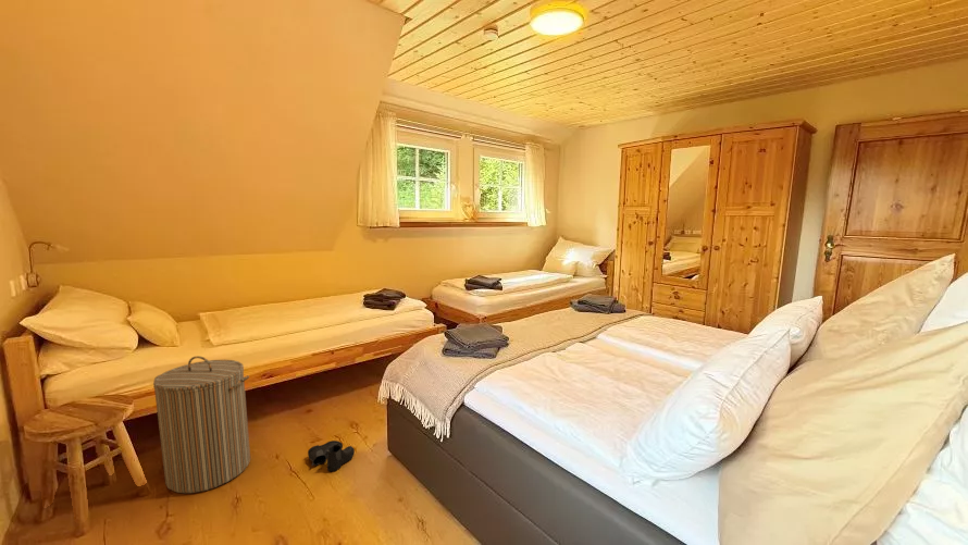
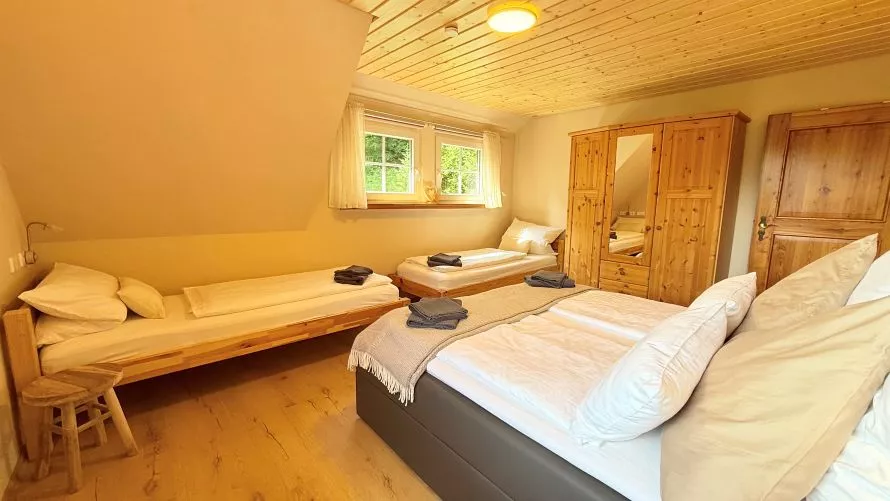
- laundry hamper [152,355,251,494]
- boots [307,439,356,472]
